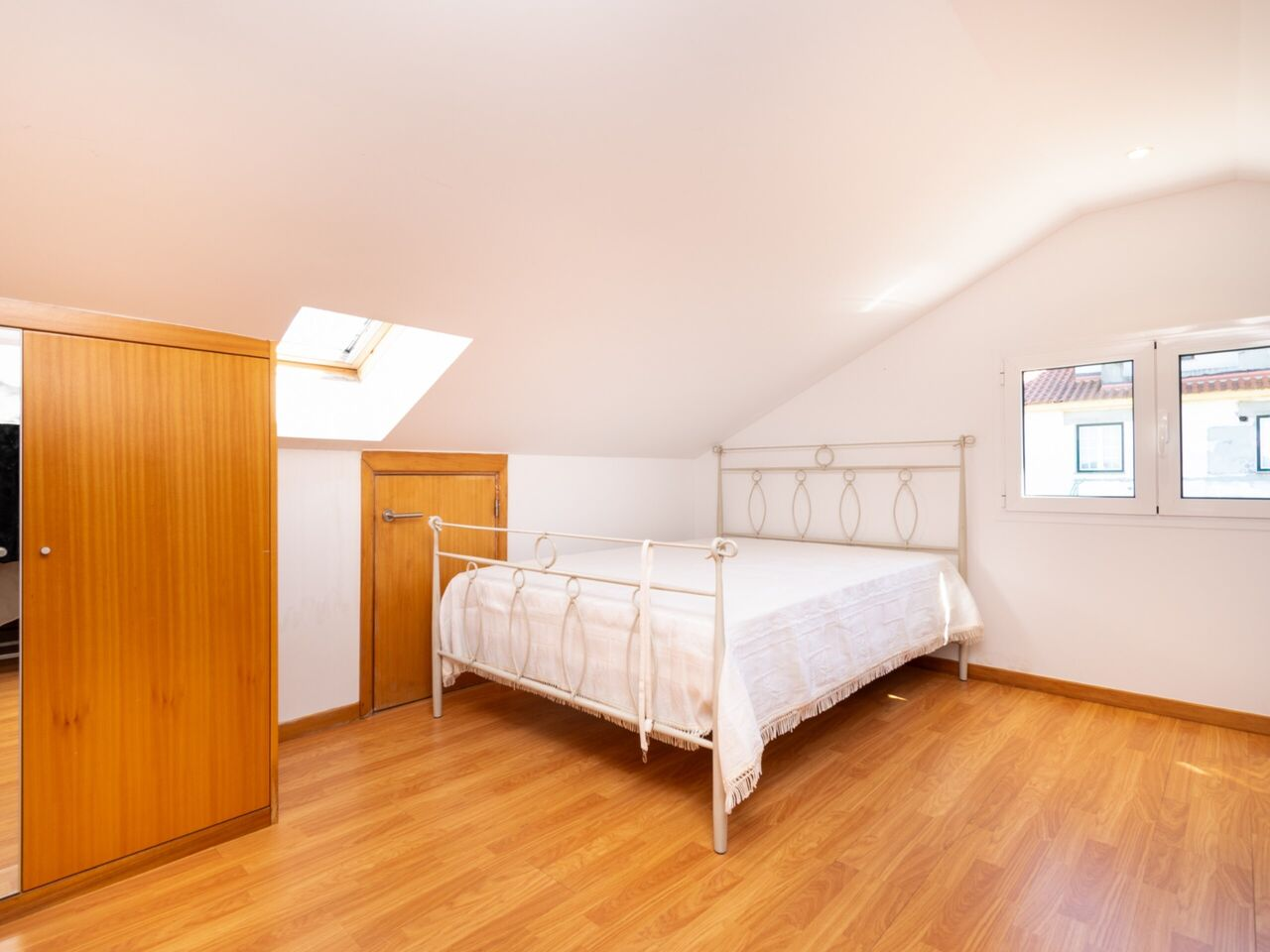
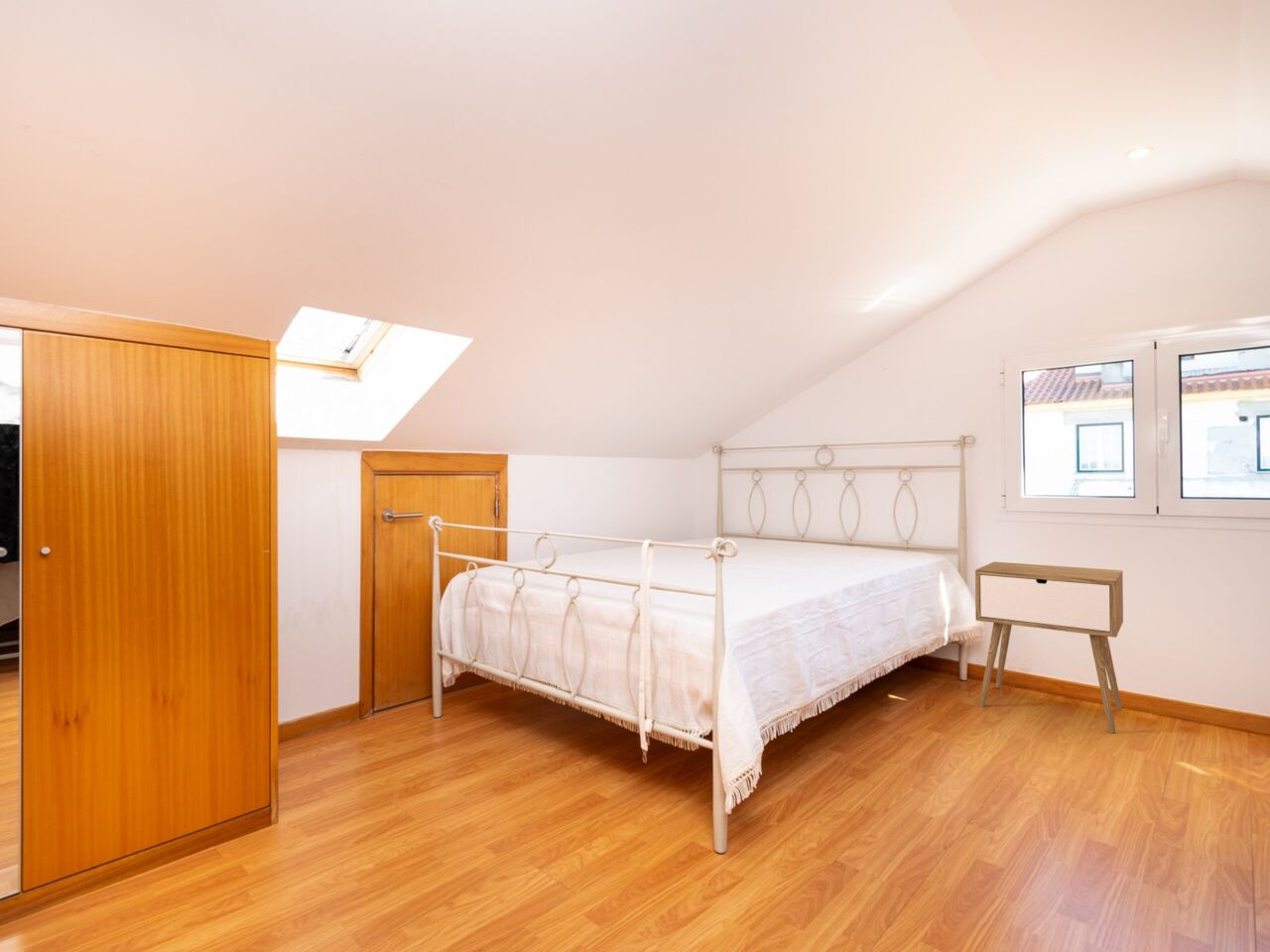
+ nightstand [974,561,1124,734]
